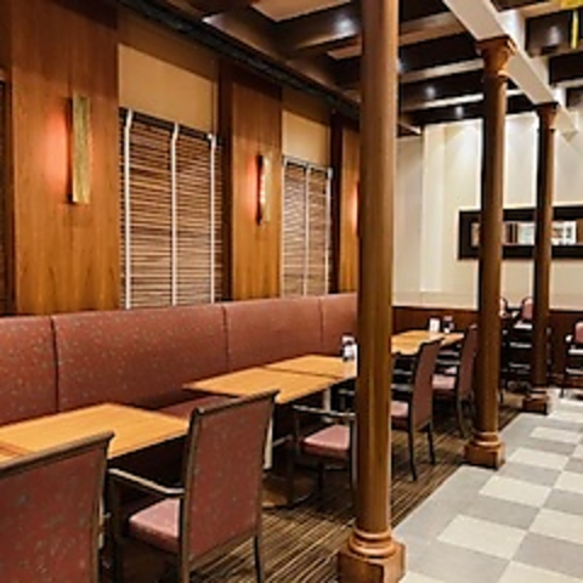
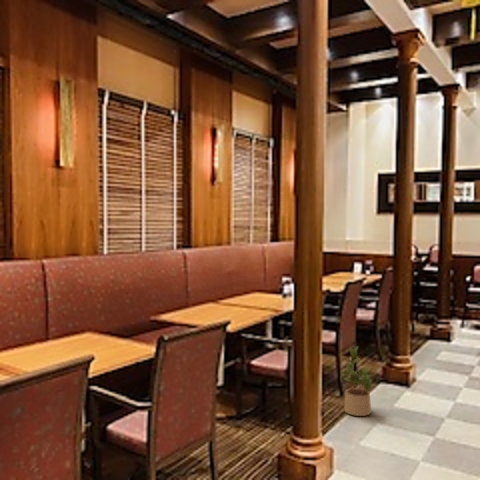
+ potted plant [340,345,380,417]
